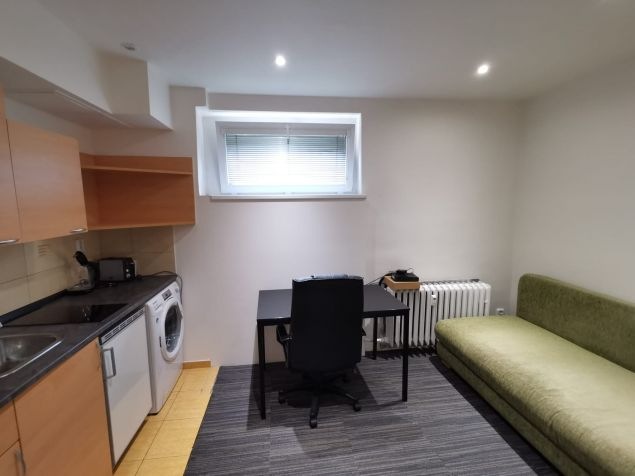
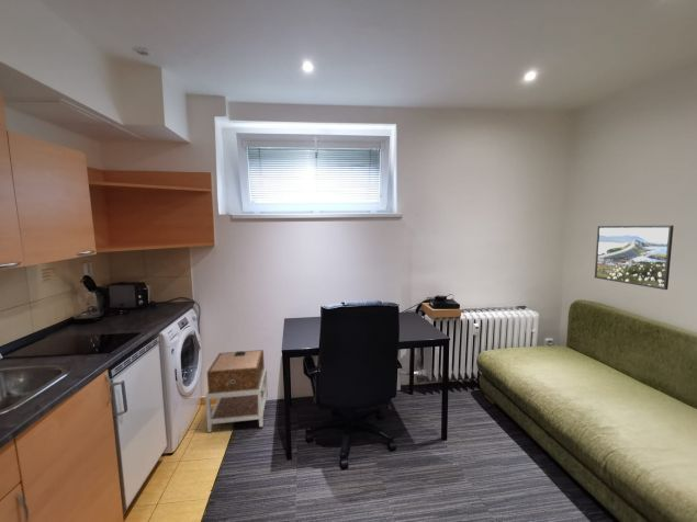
+ nightstand [204,349,269,433]
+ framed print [594,225,675,291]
